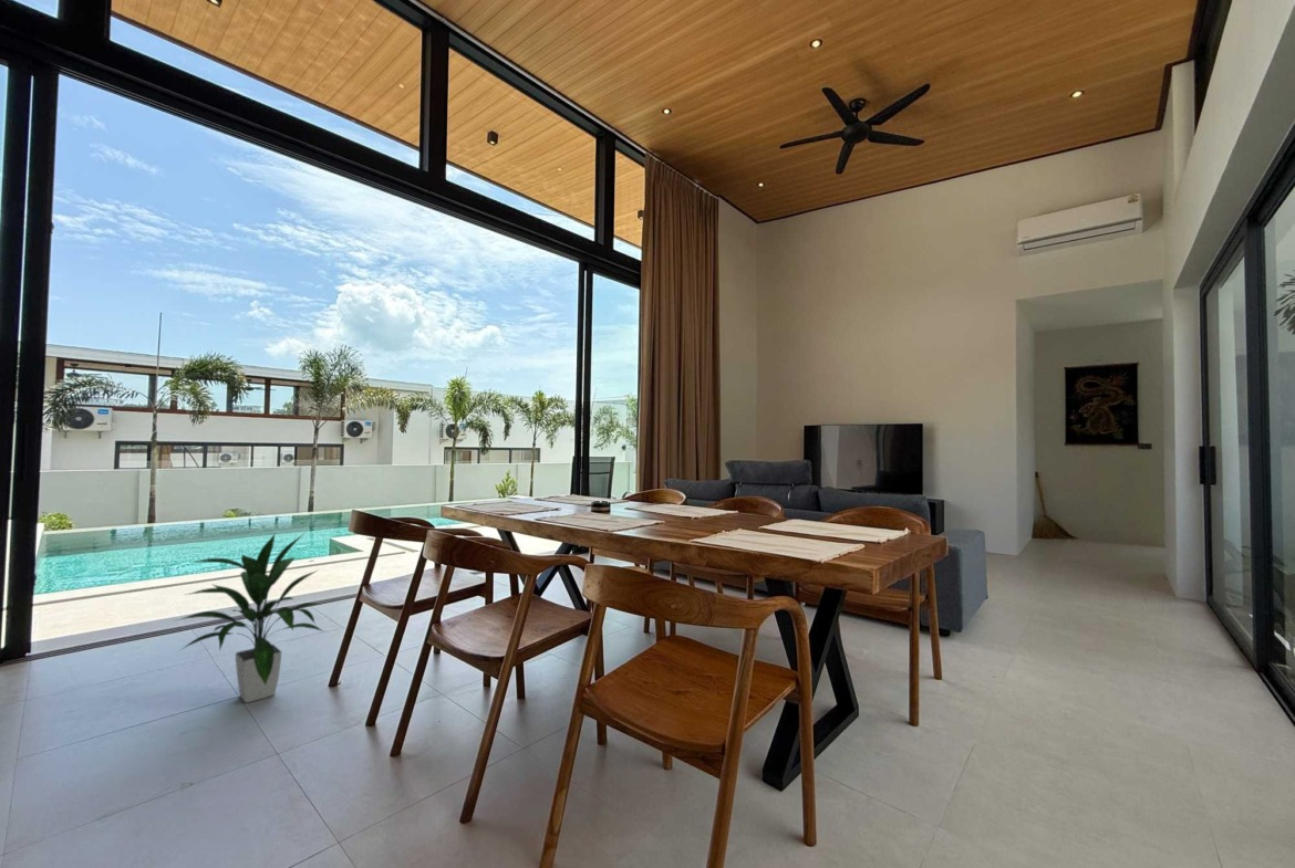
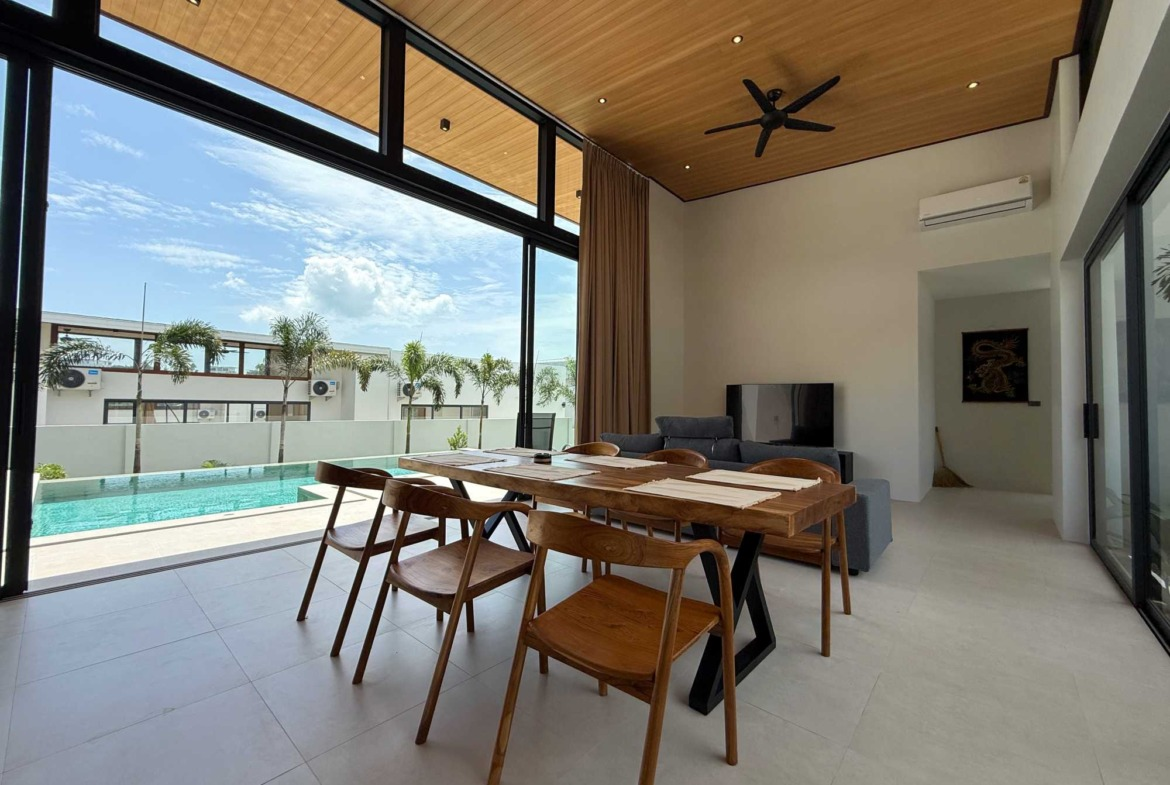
- indoor plant [173,532,325,704]
